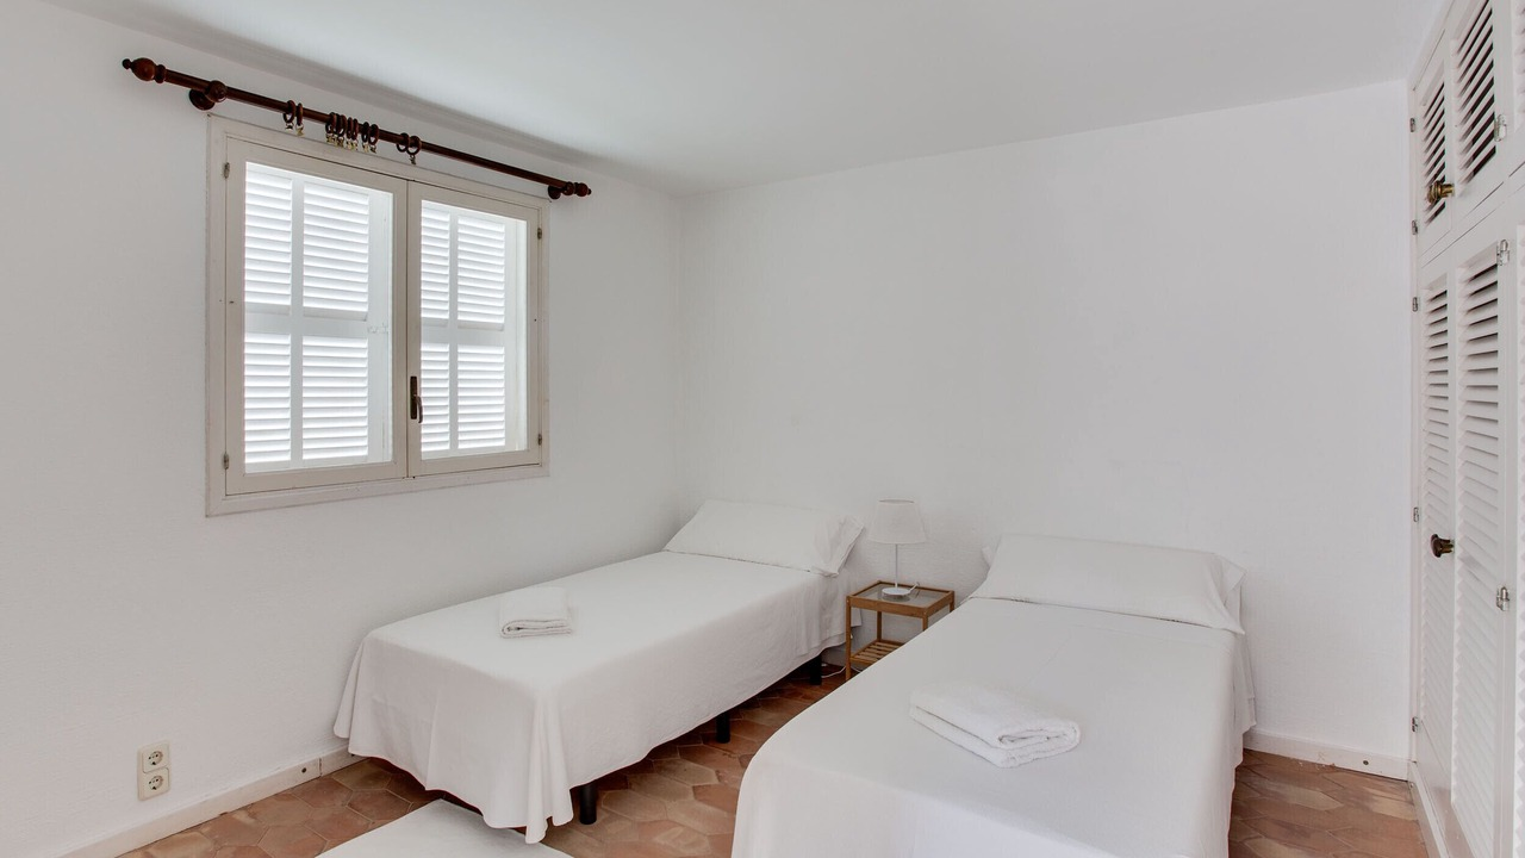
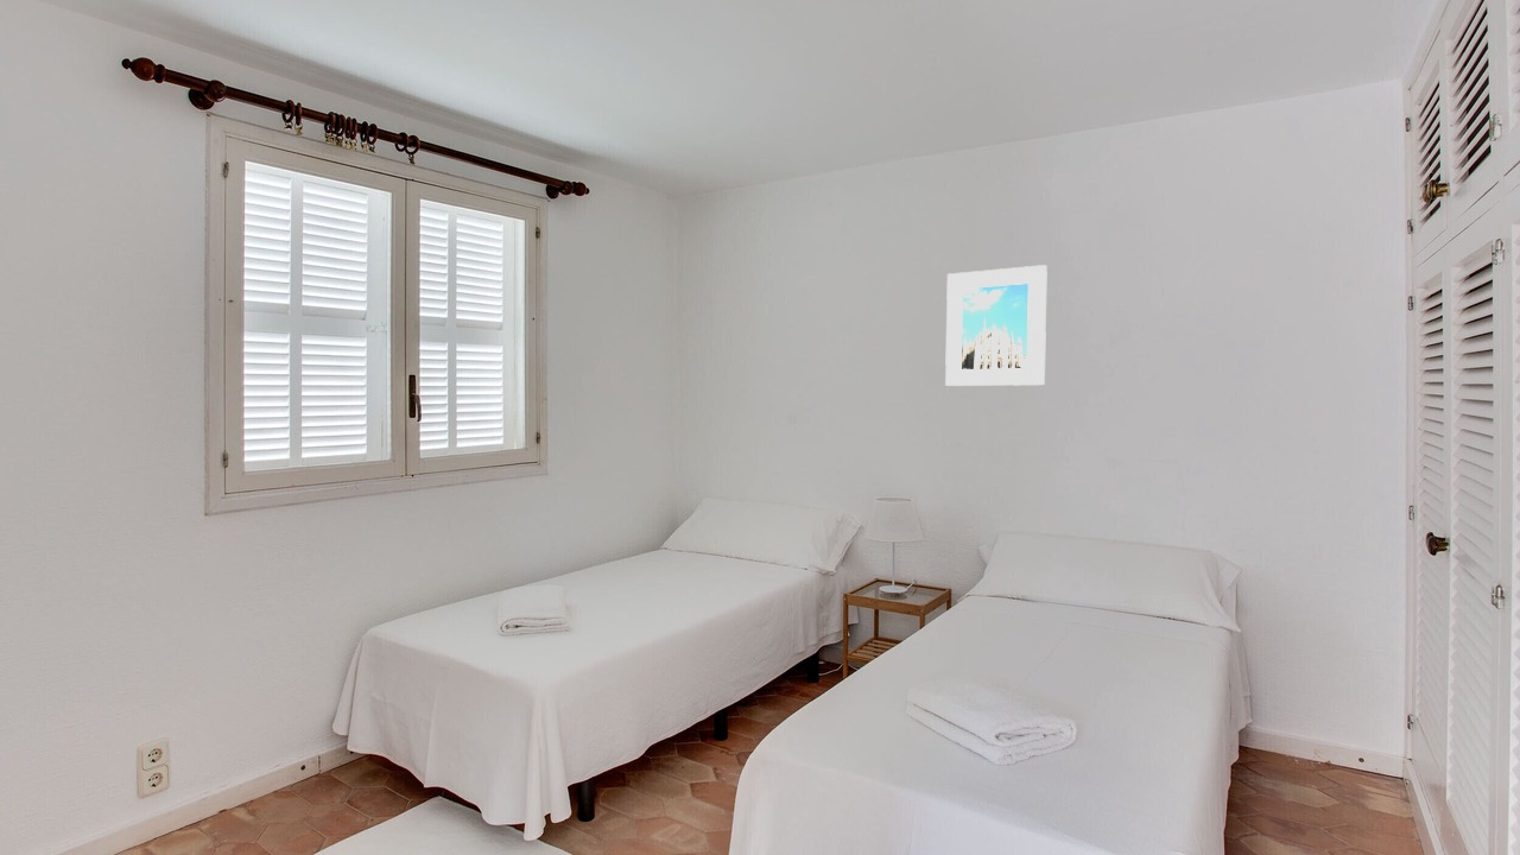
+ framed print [944,264,1049,387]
